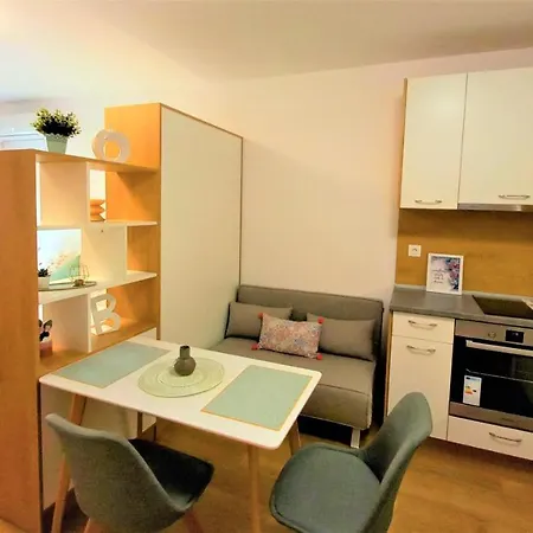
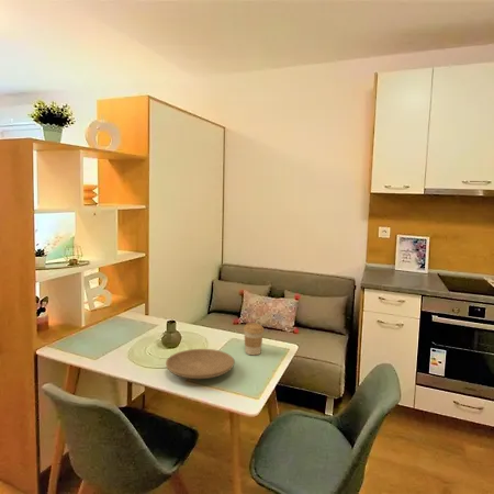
+ coffee cup [243,322,265,356]
+ plate [165,348,235,380]
